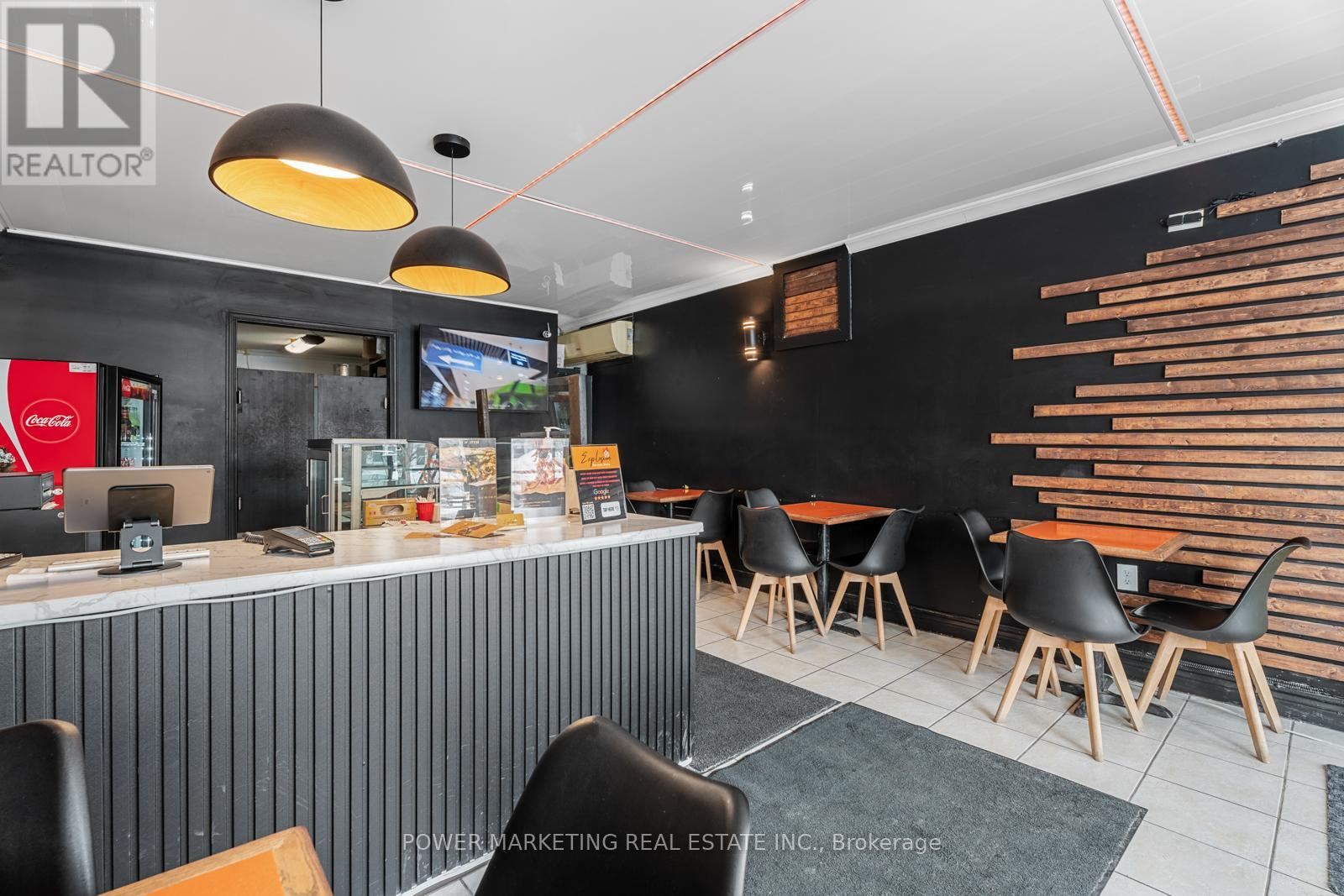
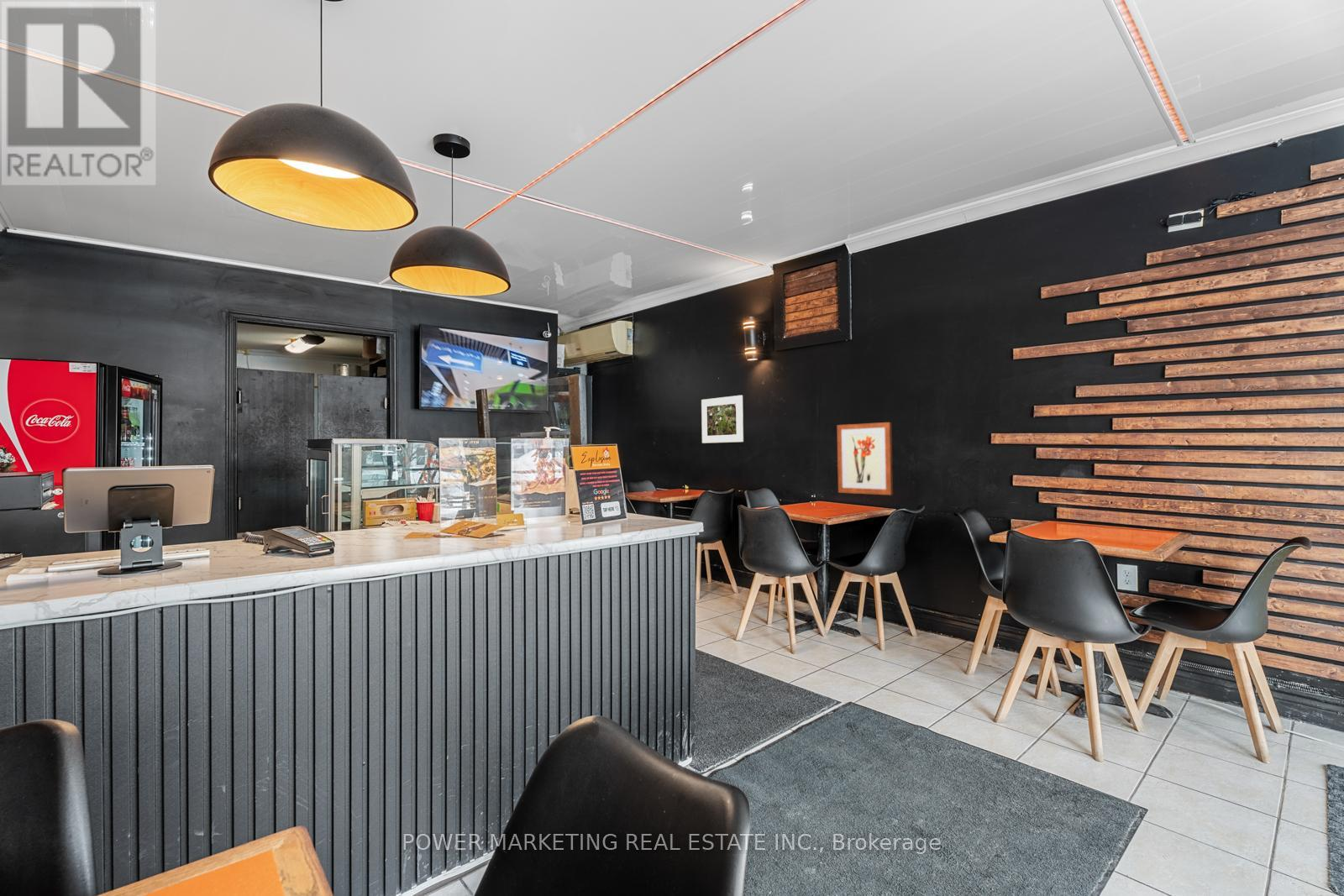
+ wall art [837,422,894,496]
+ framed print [701,395,744,444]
